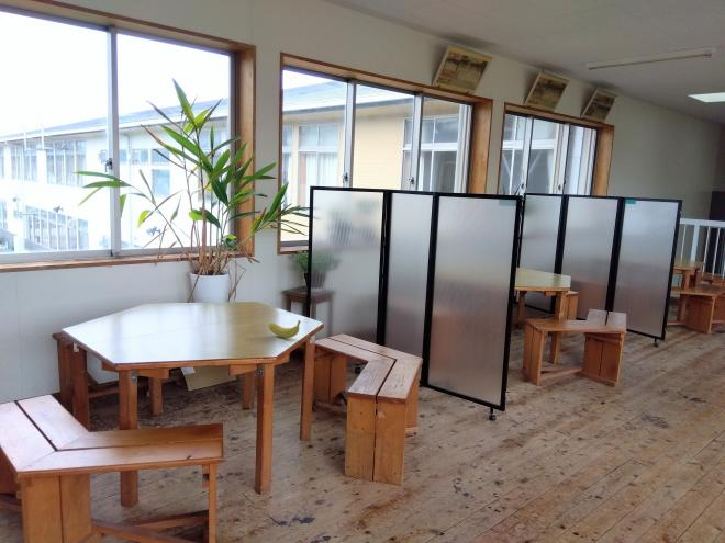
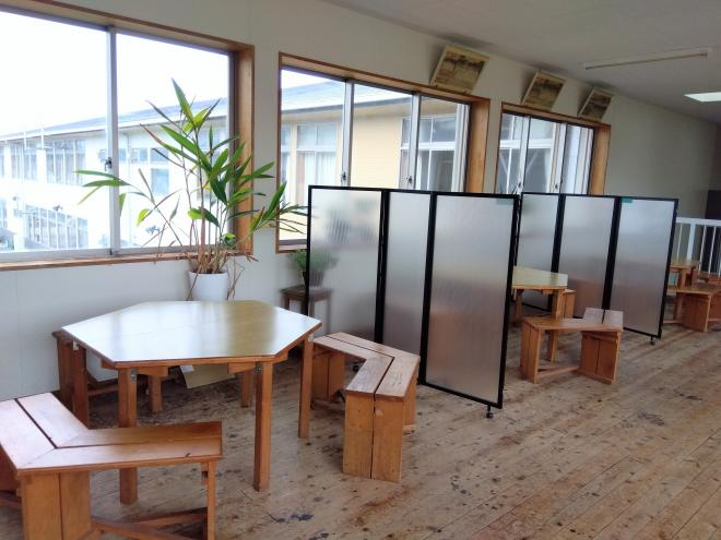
- fruit [267,319,302,339]
